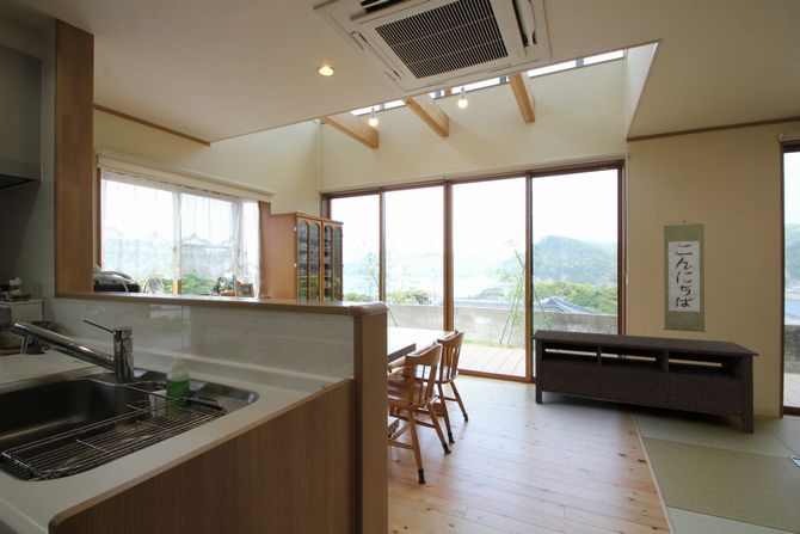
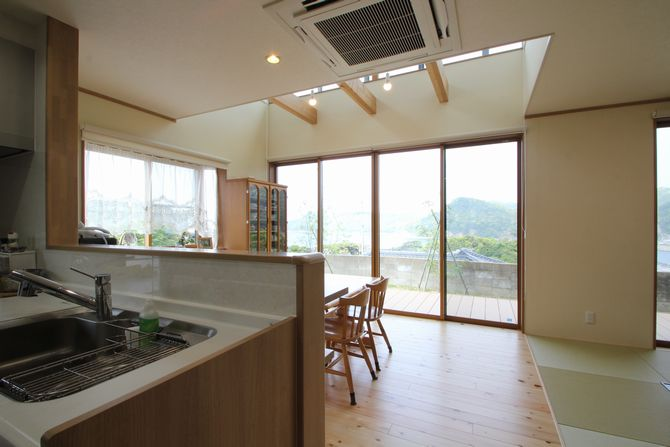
- storage bench [531,329,761,435]
- wall scroll [663,220,707,333]
